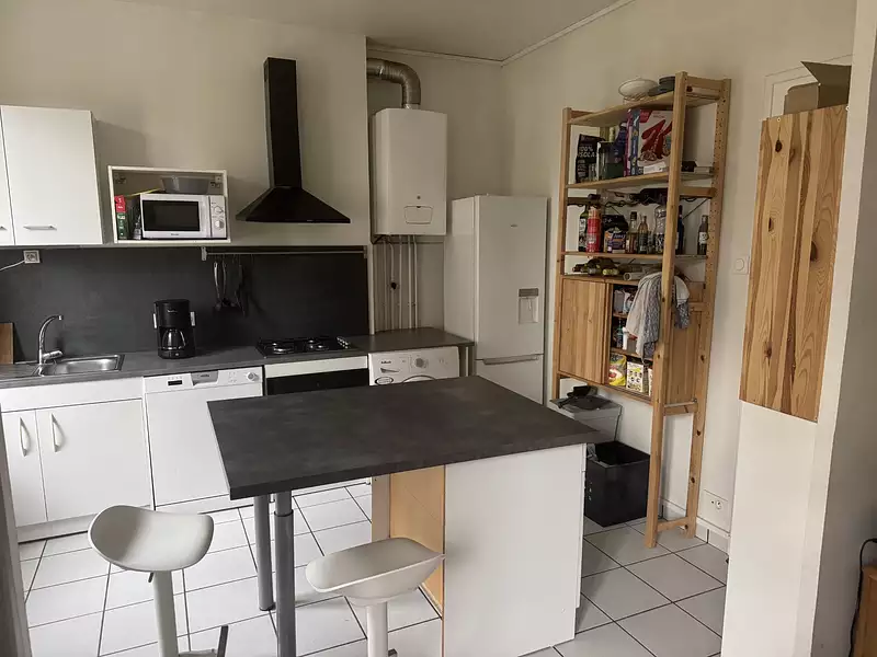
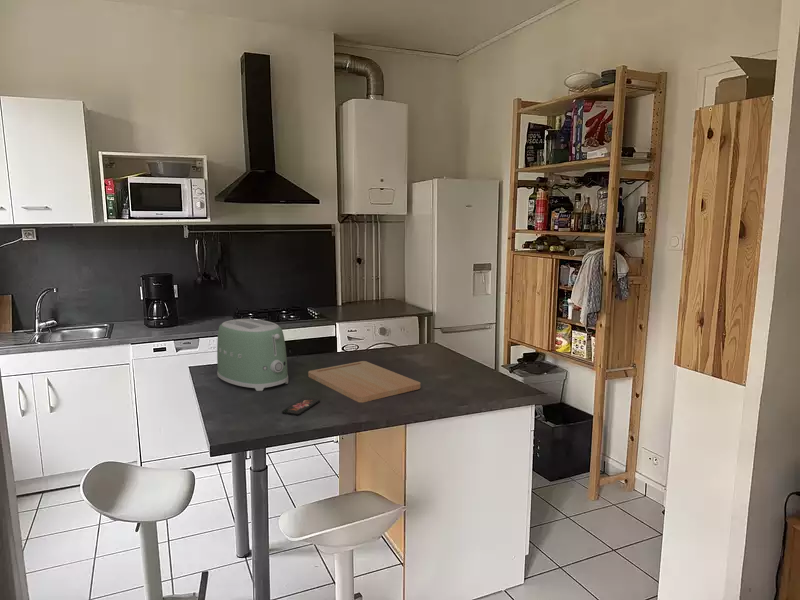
+ toaster [216,318,289,392]
+ smartphone [281,396,321,416]
+ cutting board [307,360,421,403]
